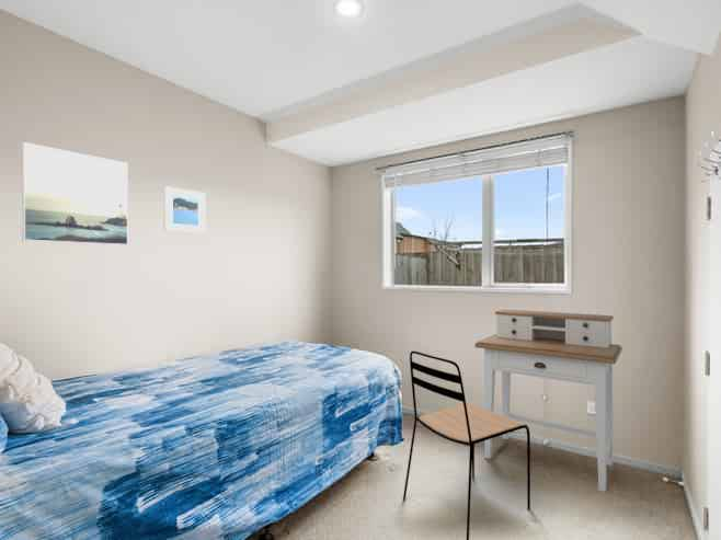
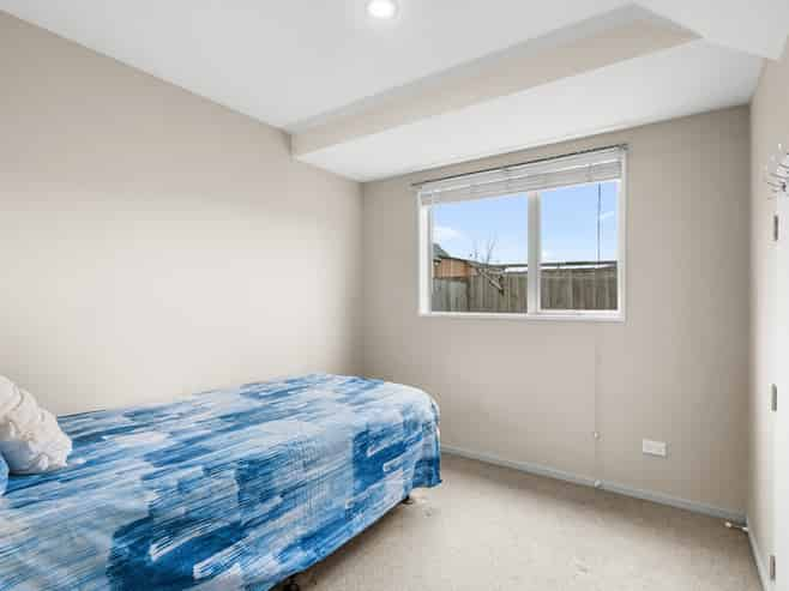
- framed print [21,141,129,246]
- dining chair [402,351,531,540]
- desk [473,309,623,493]
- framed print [162,185,207,235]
